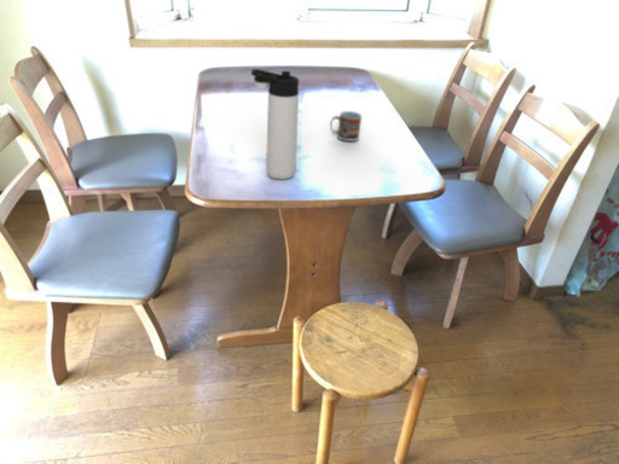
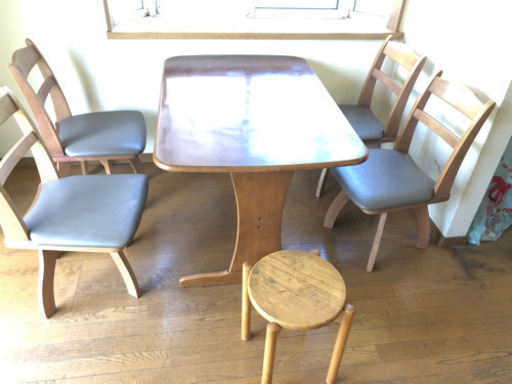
- cup [329,110,364,143]
- thermos bottle [250,68,300,181]
